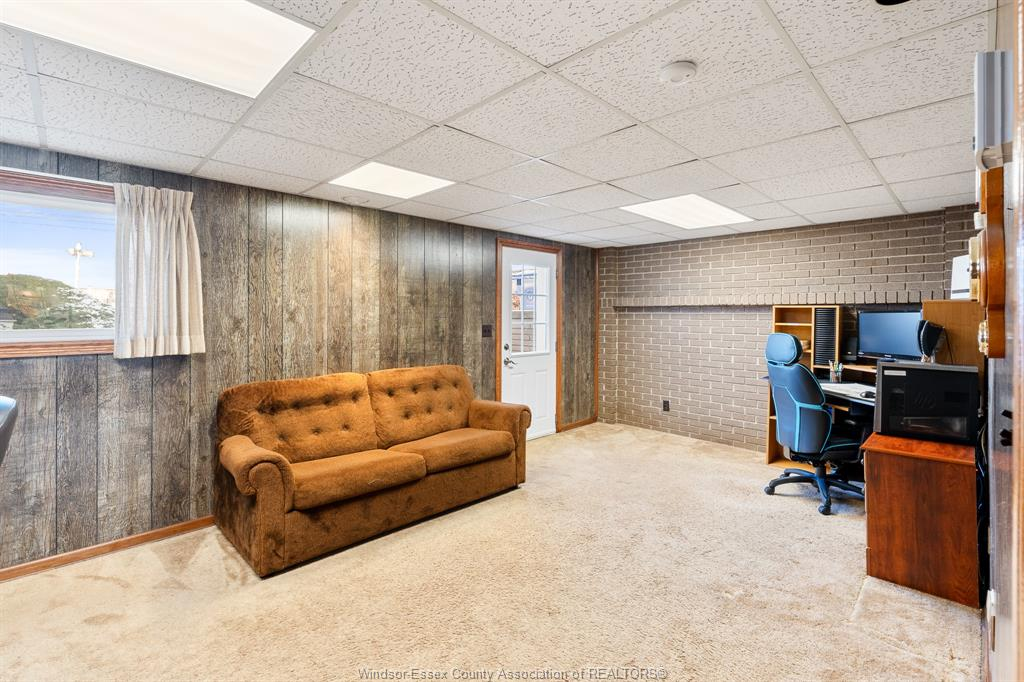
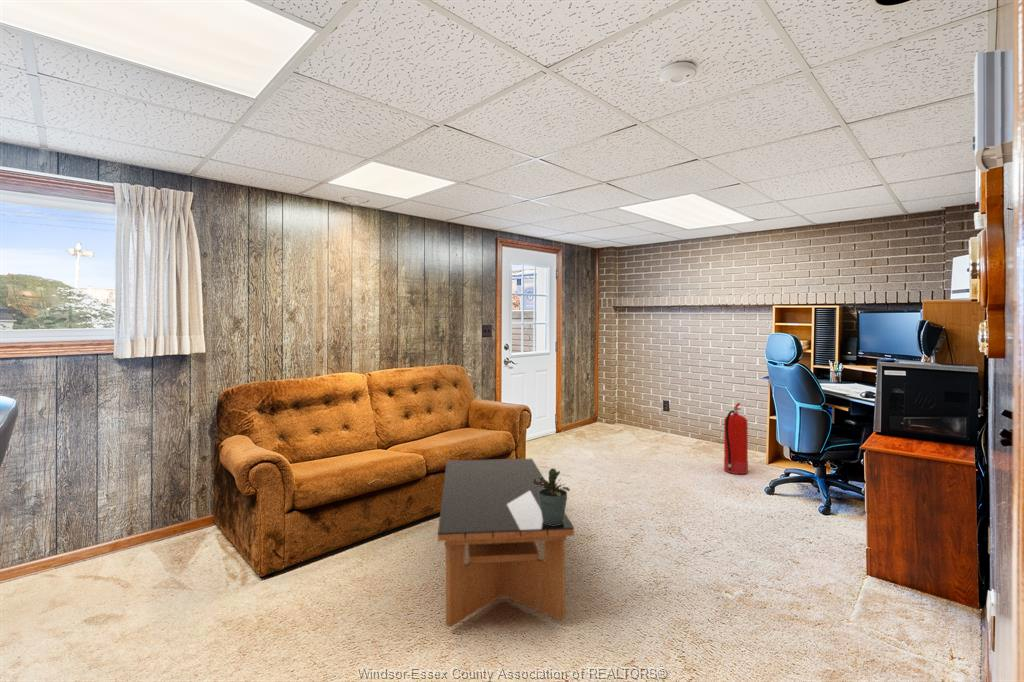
+ coffee table [437,458,575,628]
+ potted plant [533,467,571,525]
+ fire extinguisher [723,402,749,475]
